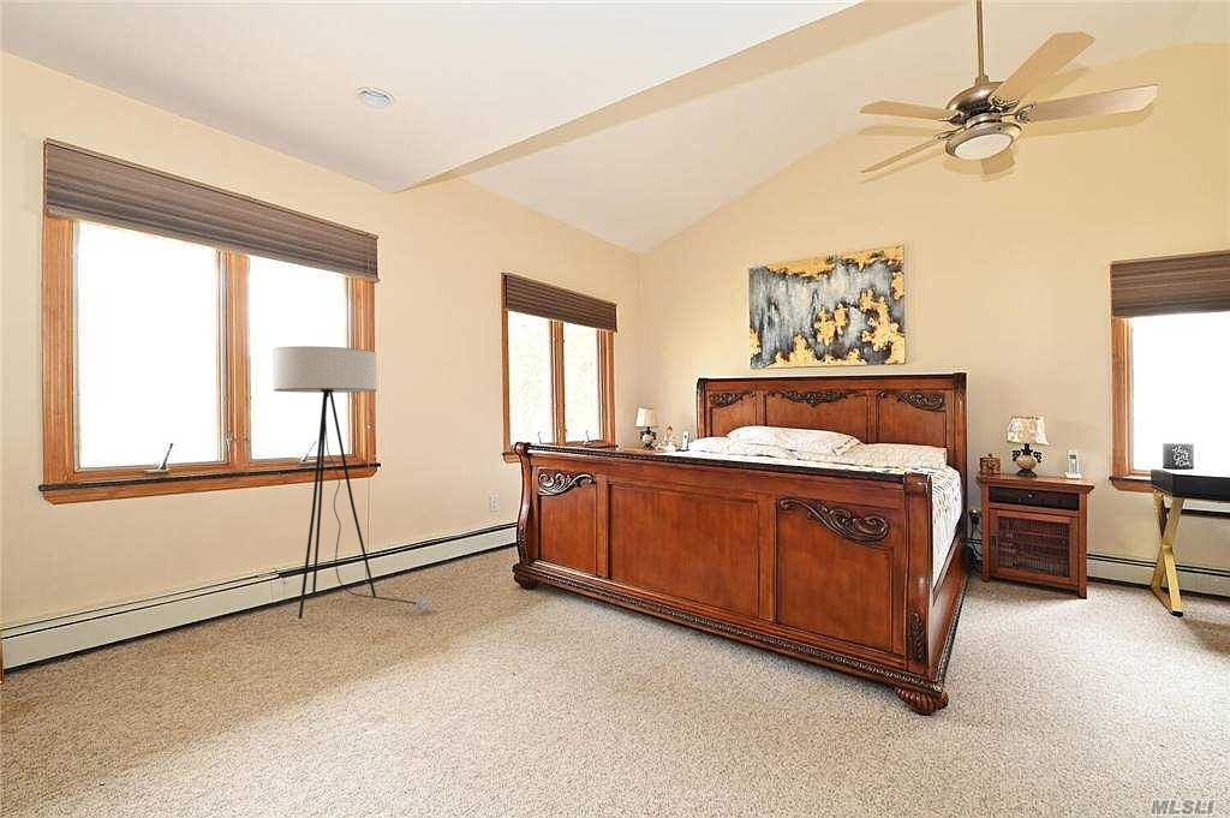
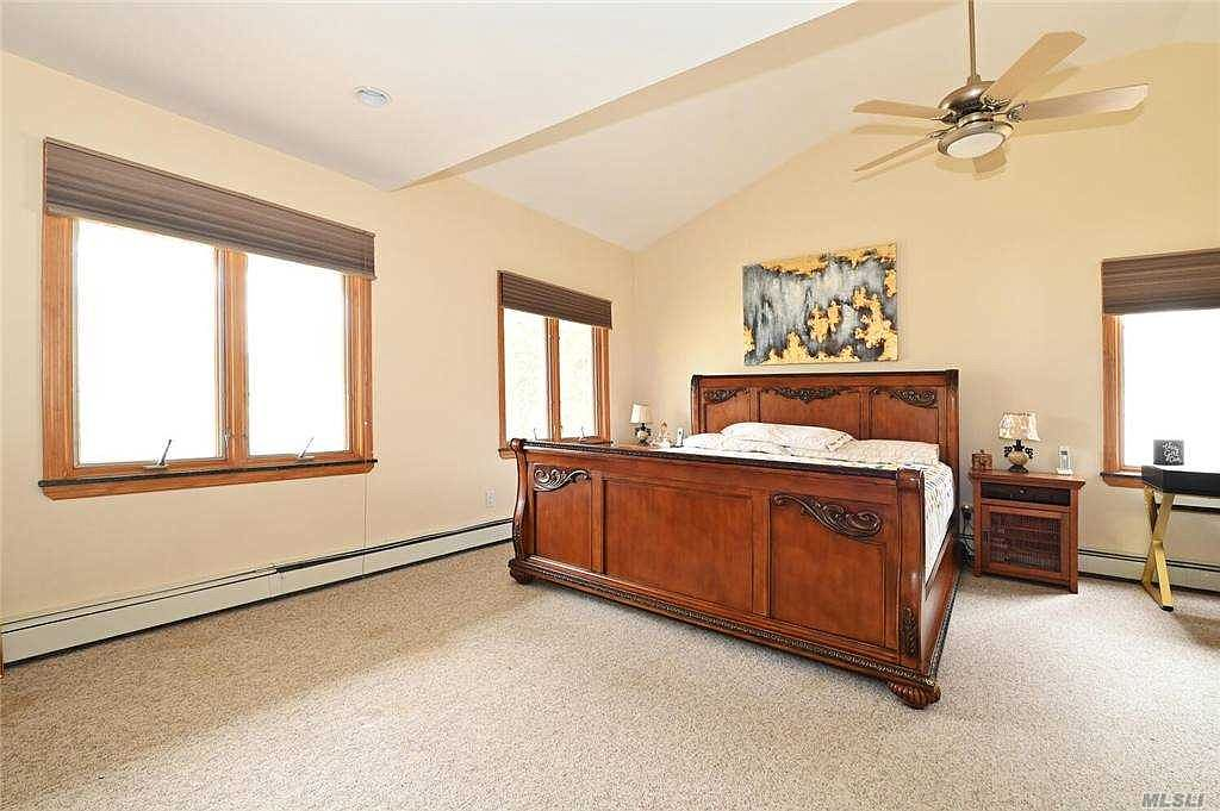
- floor lamp [271,345,431,620]
